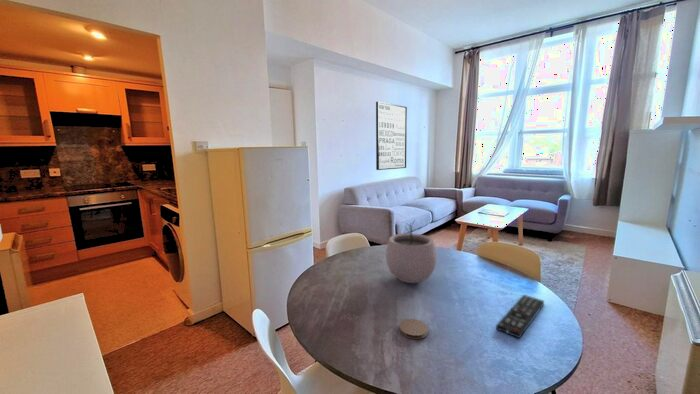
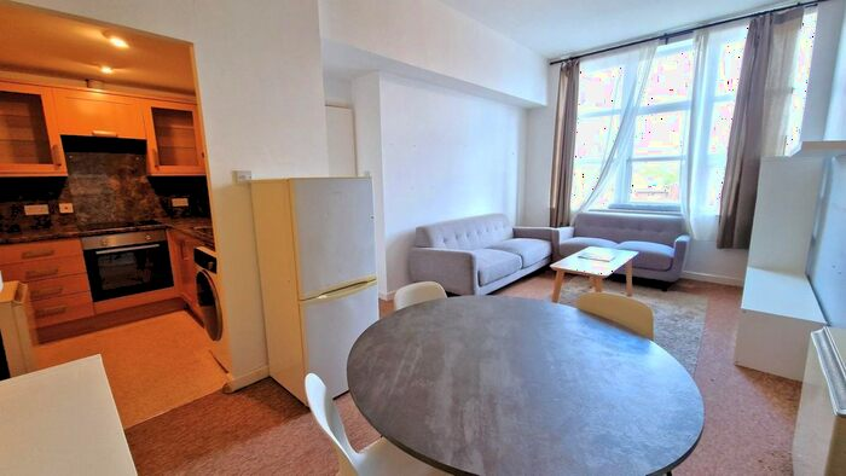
- plant pot [385,220,437,284]
- coaster [398,318,429,340]
- remote control [495,294,545,339]
- wall art [375,100,408,171]
